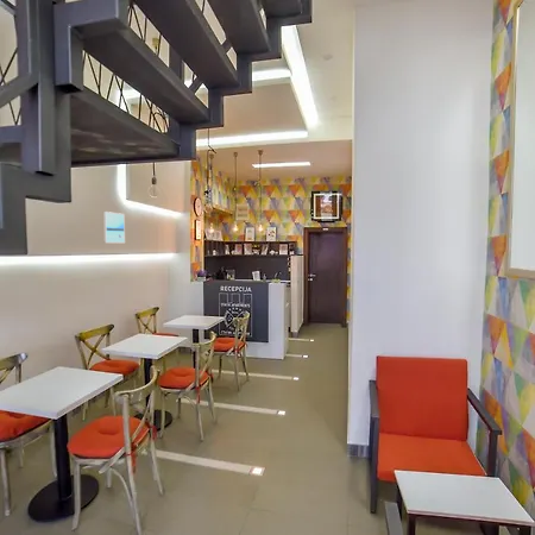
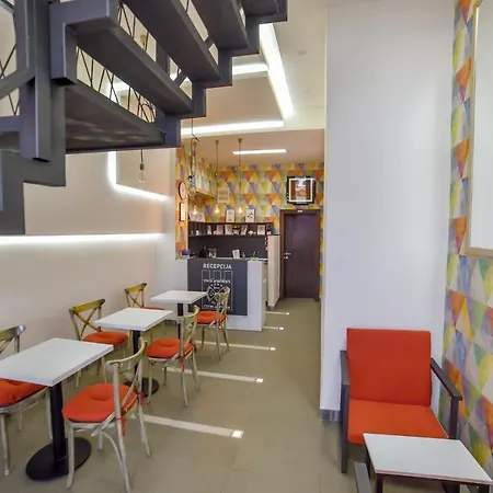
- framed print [102,210,126,244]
